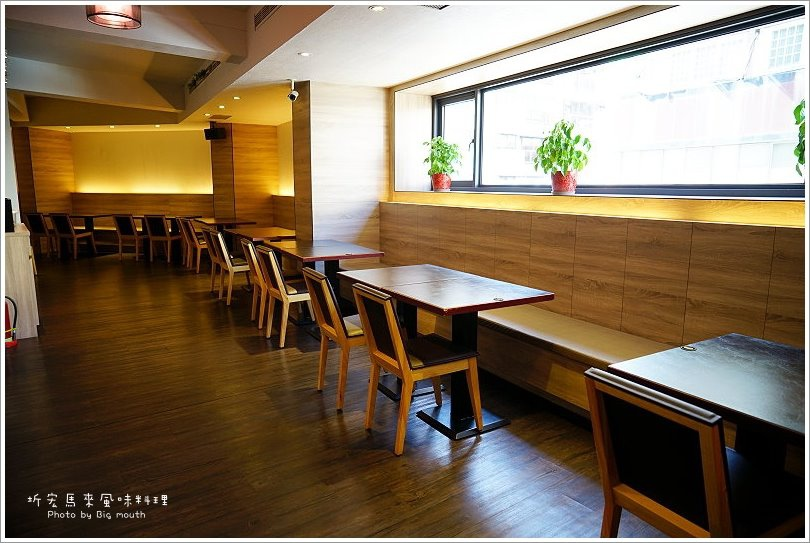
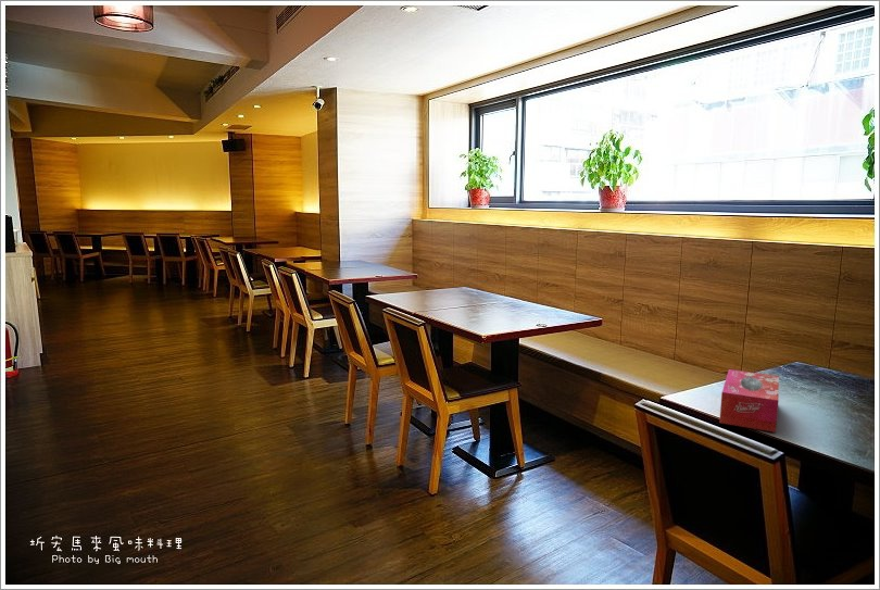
+ tissue box [718,368,780,434]
